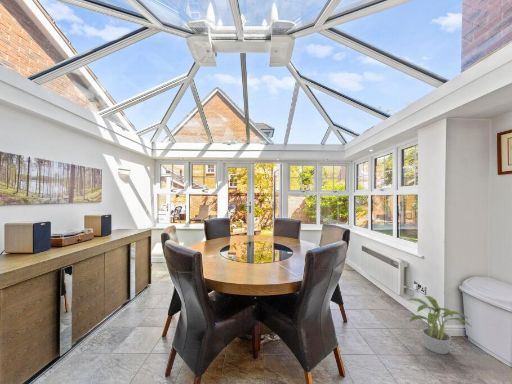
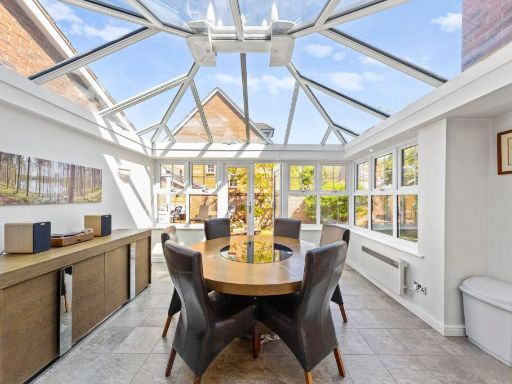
- potted plant [405,295,473,355]
